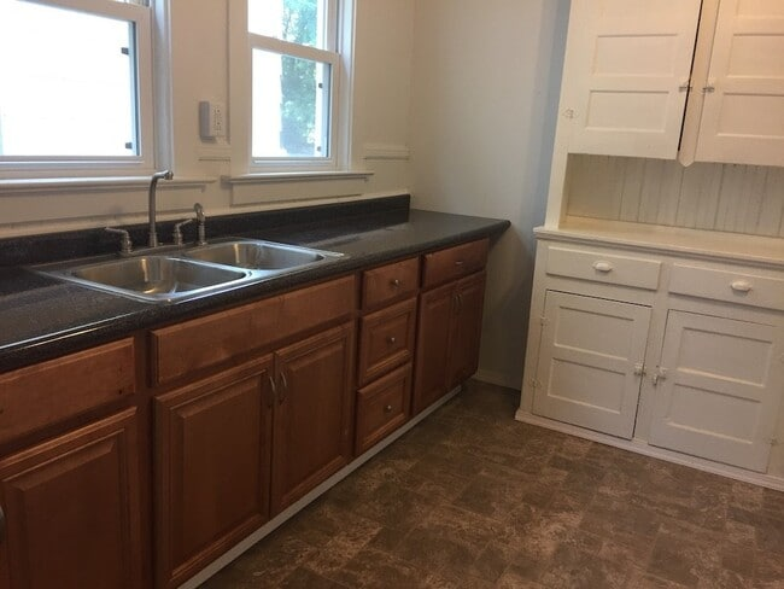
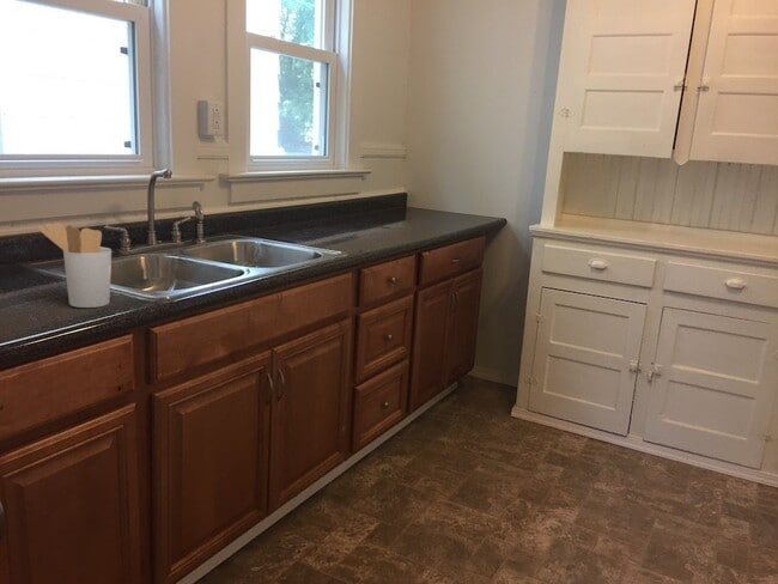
+ utensil holder [36,221,113,309]
